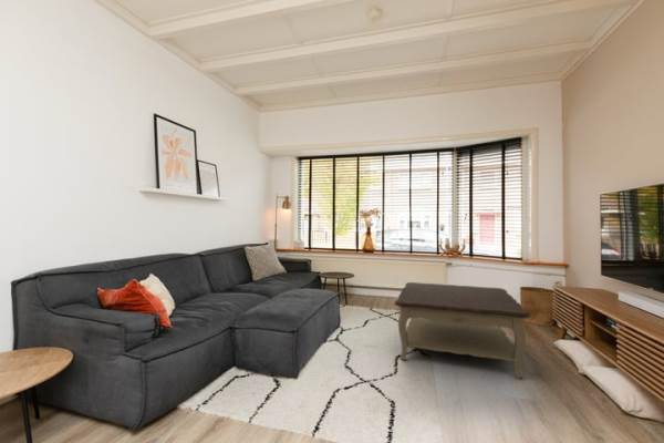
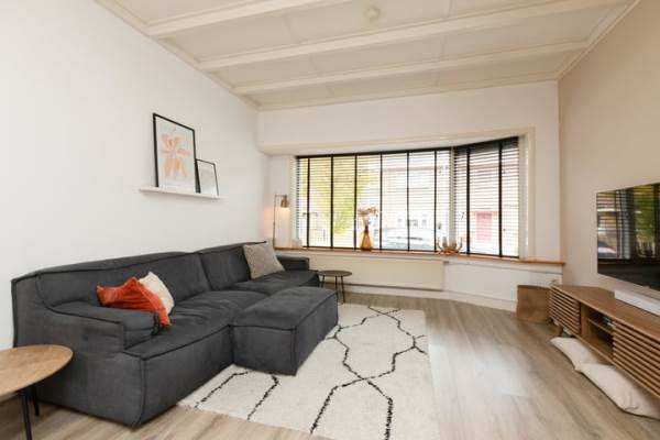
- coffee table [394,281,531,379]
